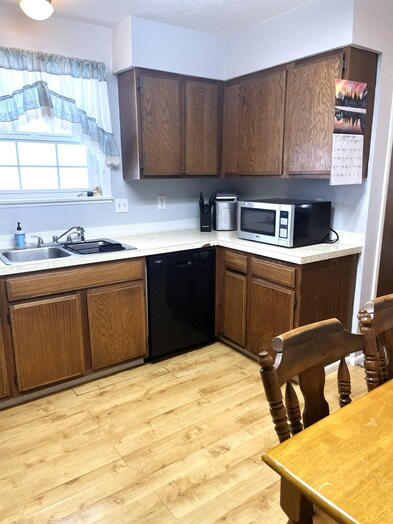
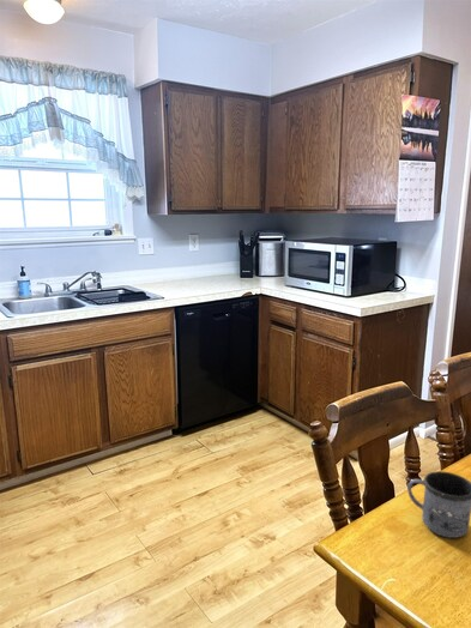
+ mug [406,470,471,539]
